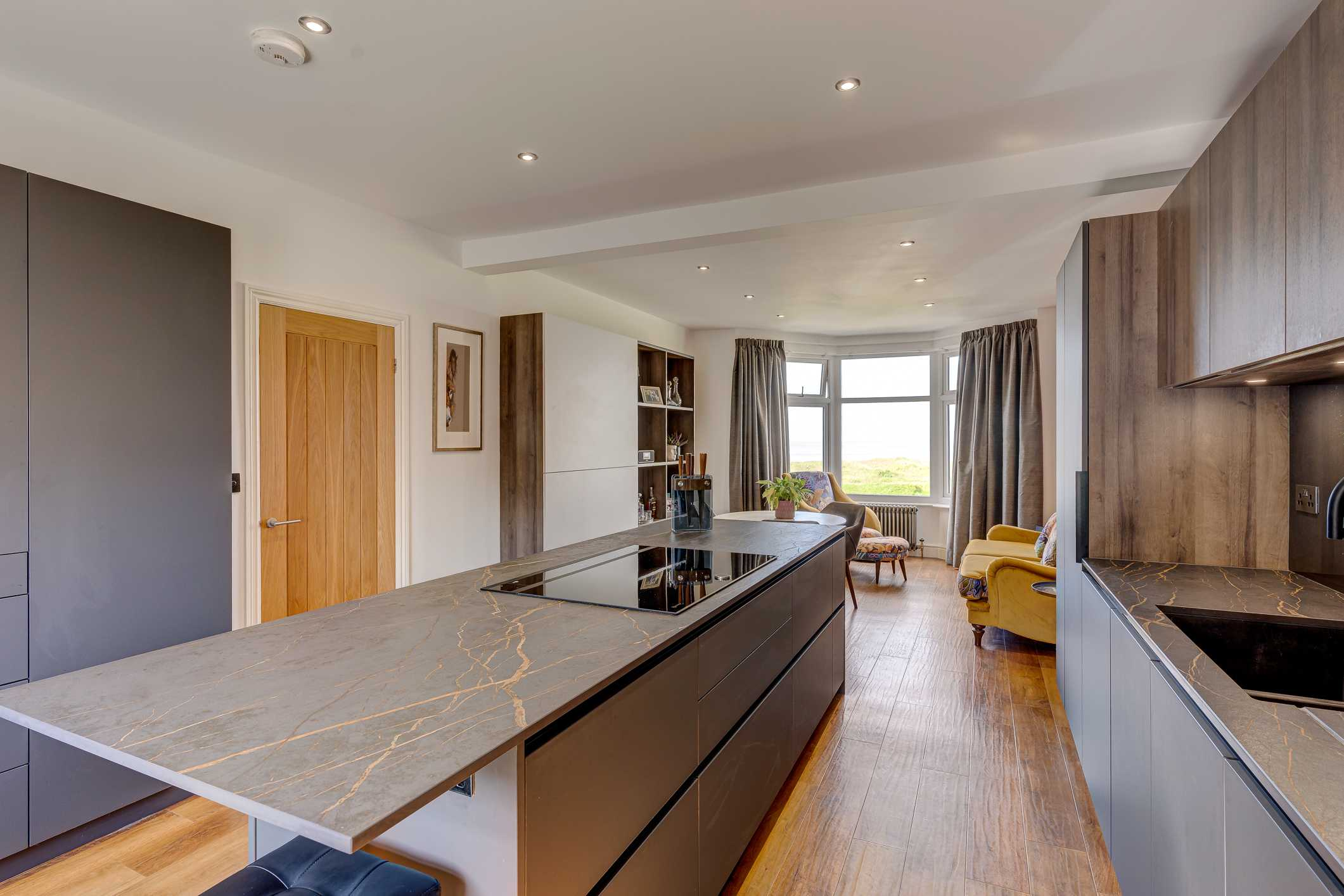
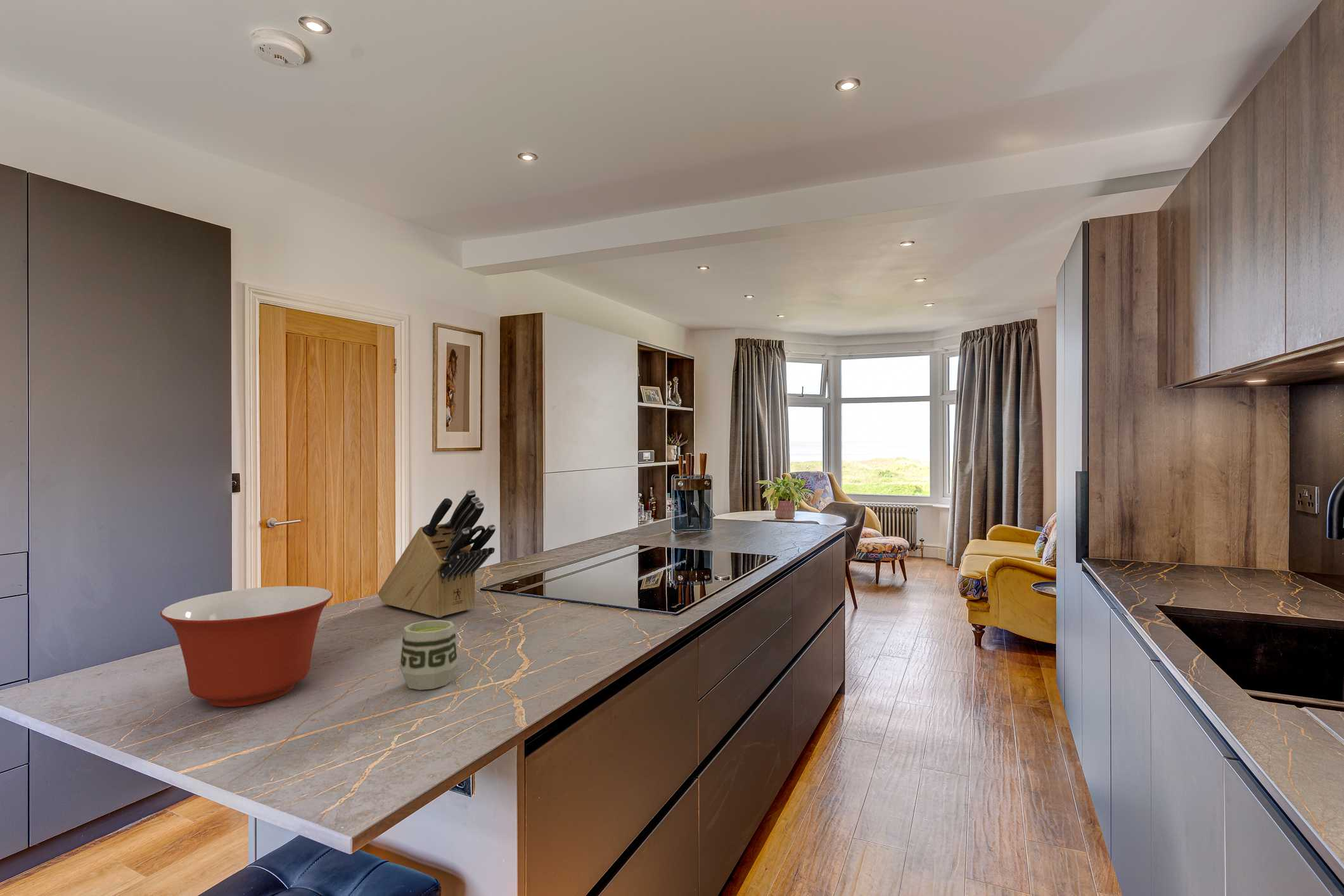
+ cup [399,619,459,691]
+ mixing bowl [160,586,333,708]
+ knife block [378,489,496,618]
